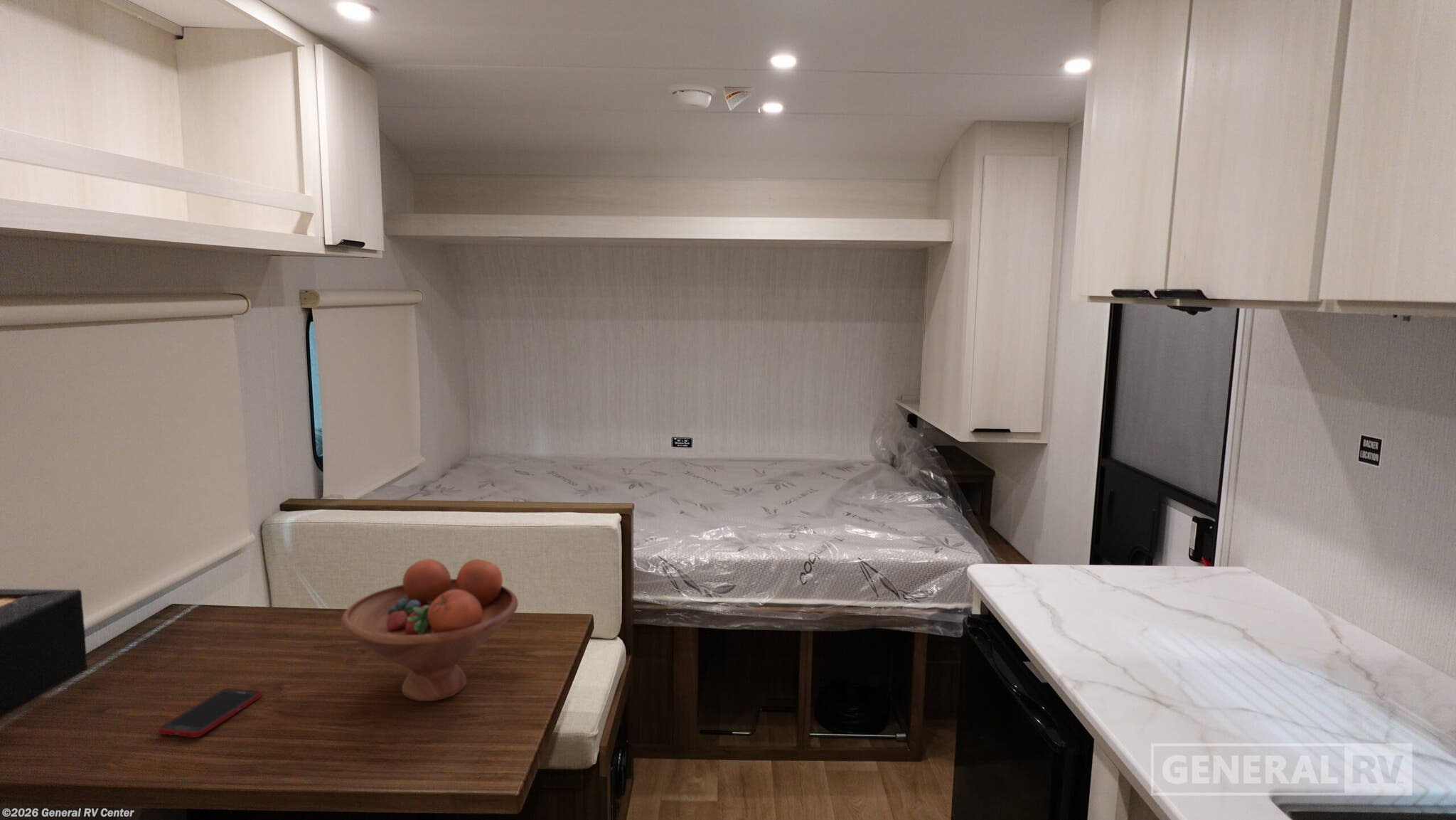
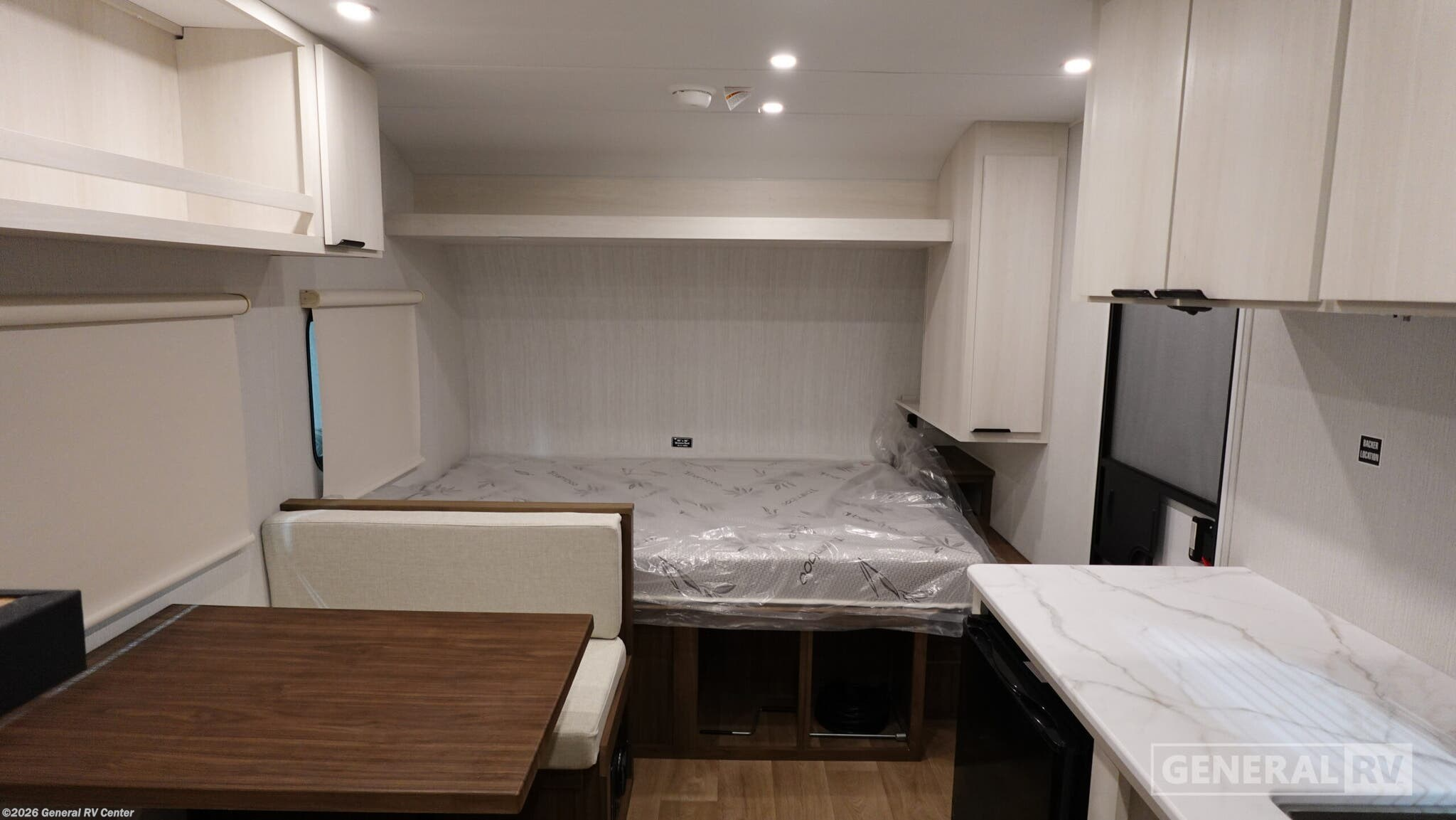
- fruit bowl [340,558,519,703]
- cell phone [158,688,262,738]
